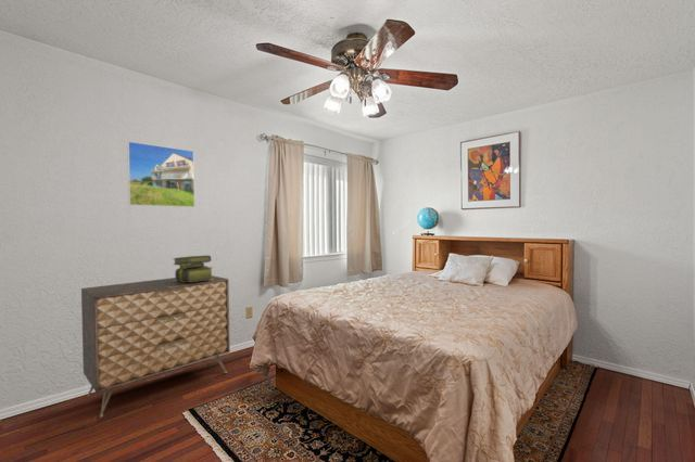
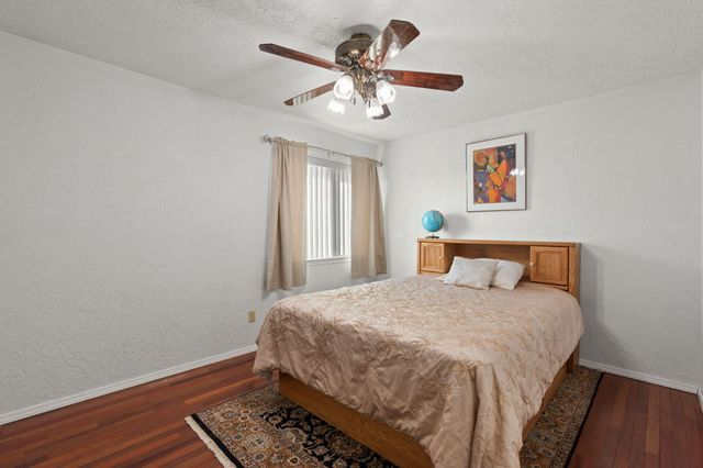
- dresser [80,274,231,419]
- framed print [126,140,195,208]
- stack of books [172,254,214,282]
